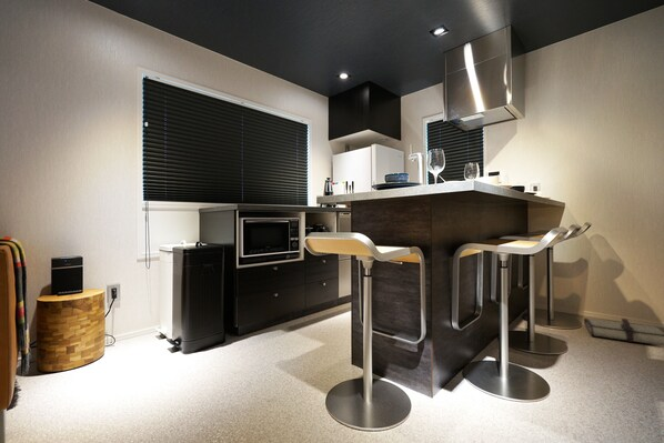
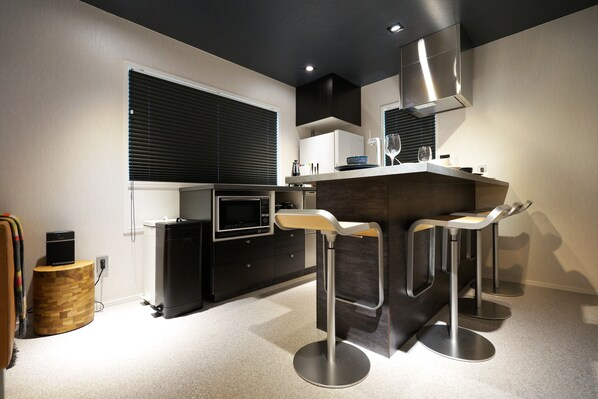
- tool roll [583,318,664,346]
